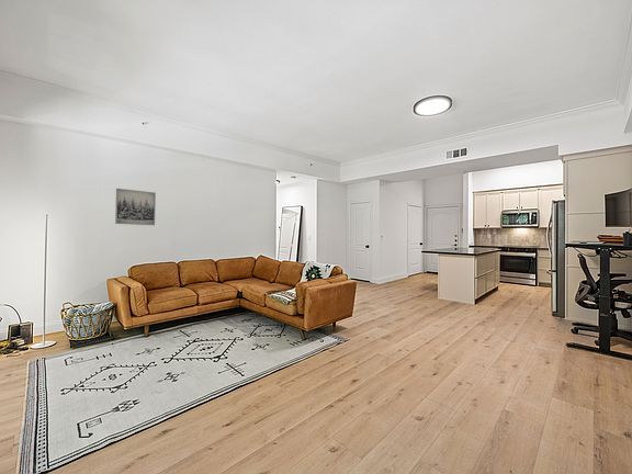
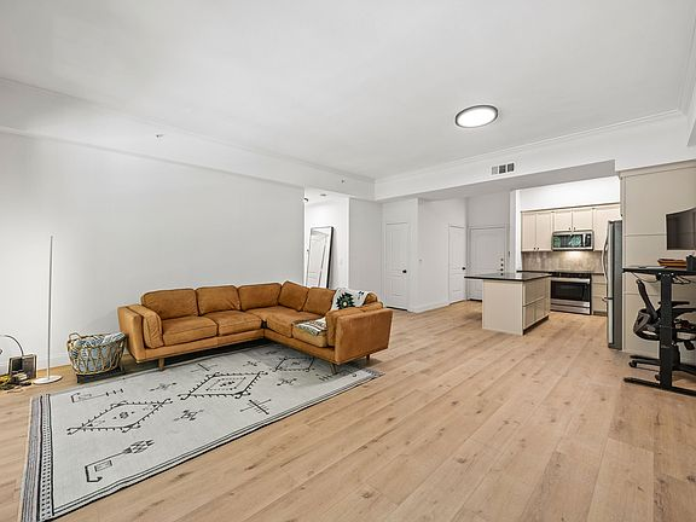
- wall art [114,188,157,226]
